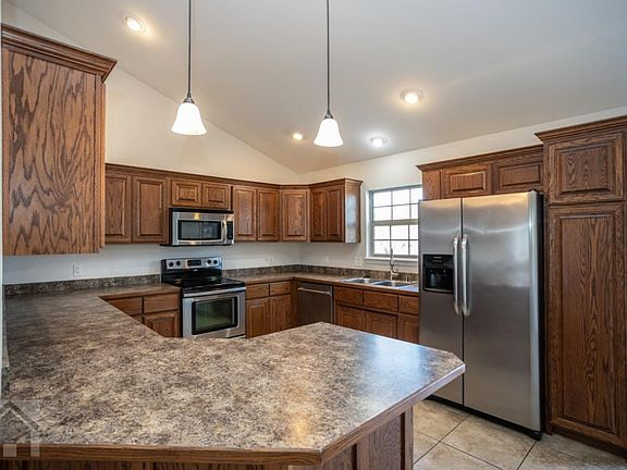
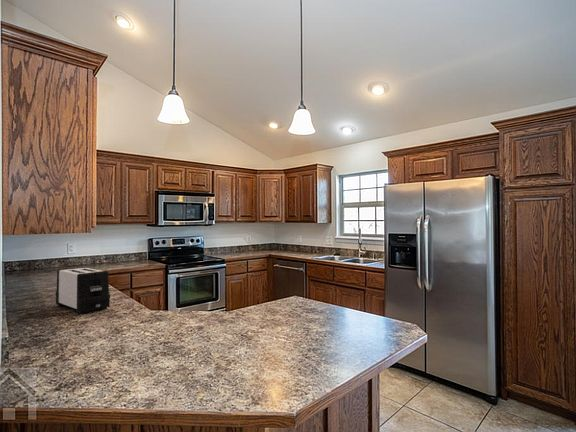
+ toaster [55,266,111,315]
